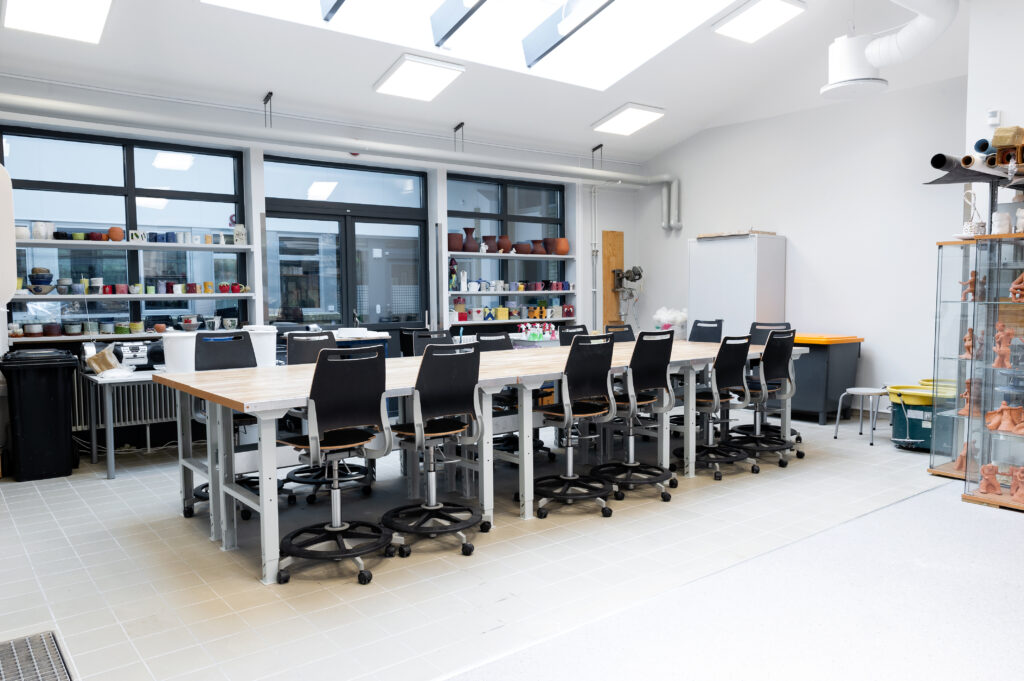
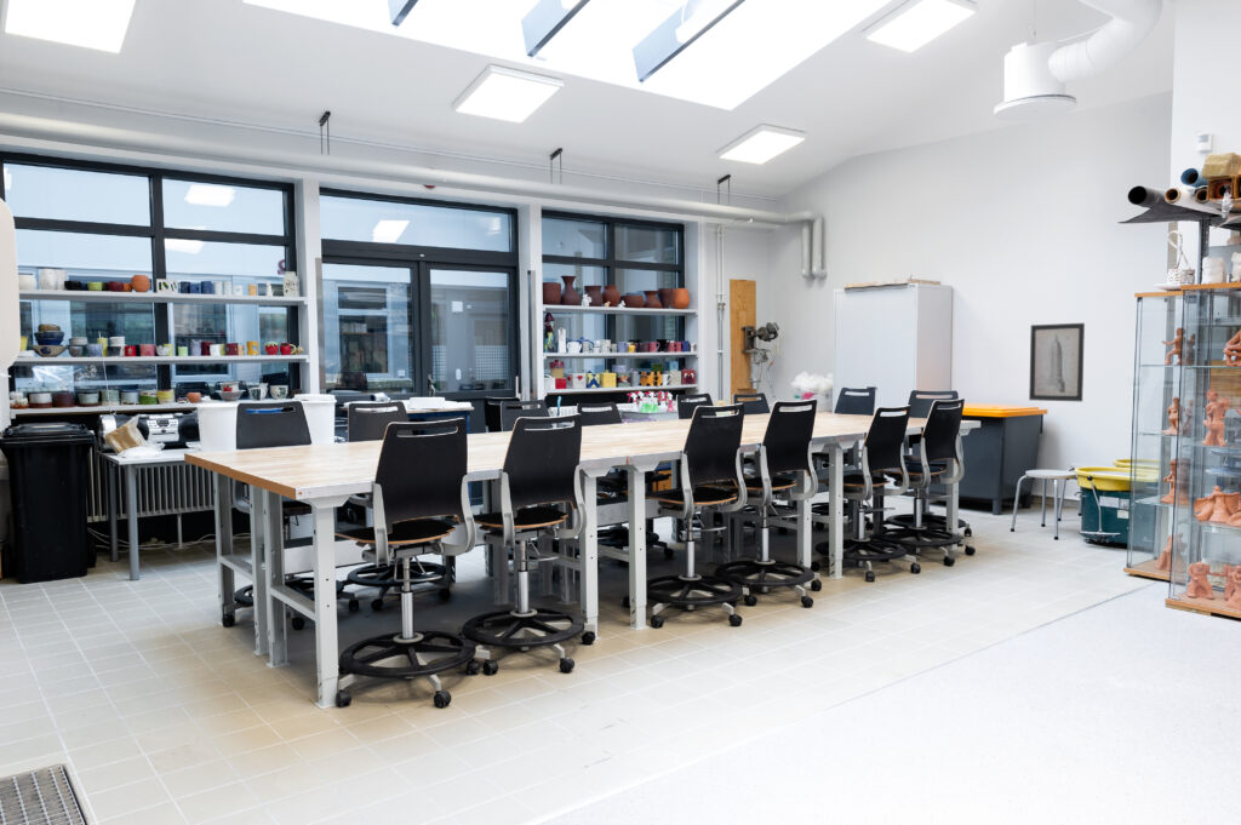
+ wall art [1028,322,1086,402]
